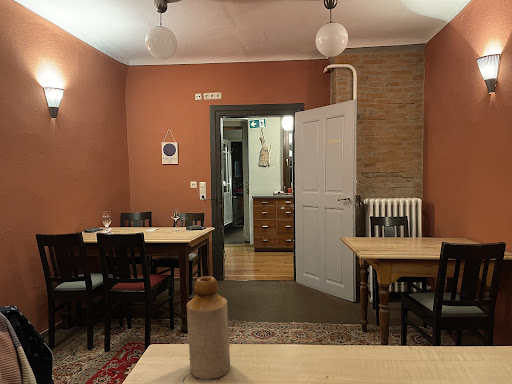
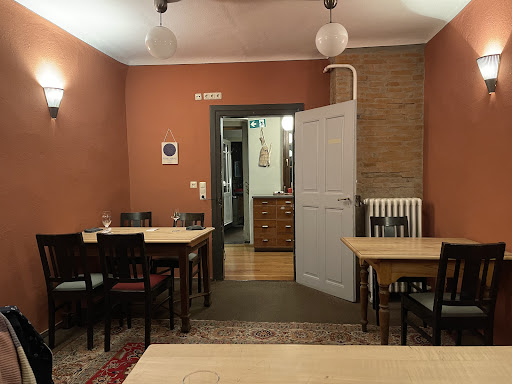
- bottle [186,275,231,380]
